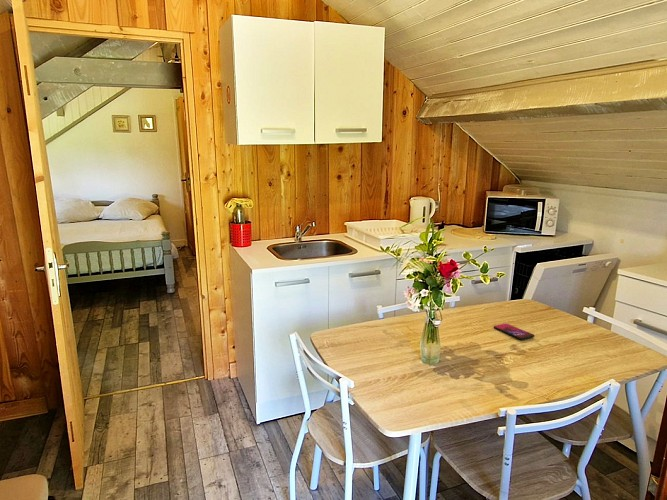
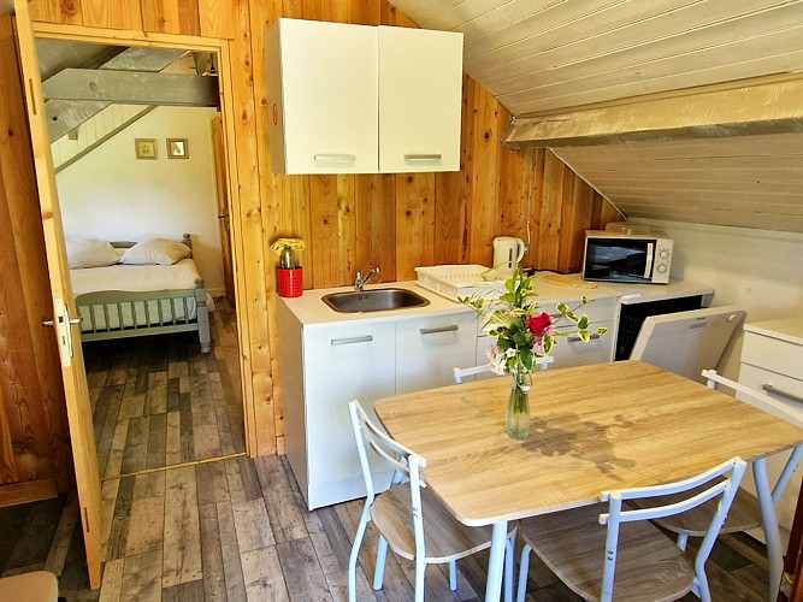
- smartphone [493,323,535,341]
